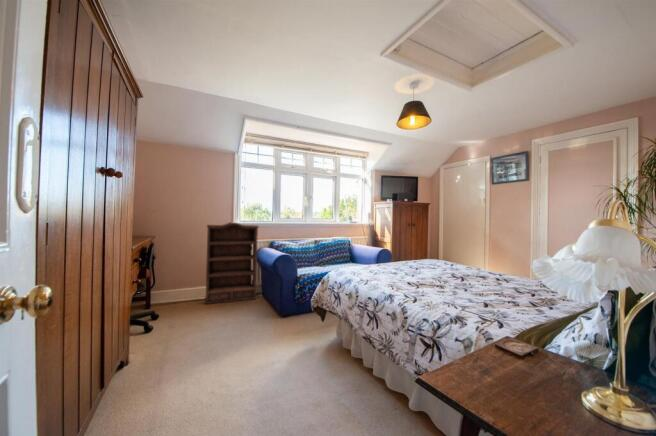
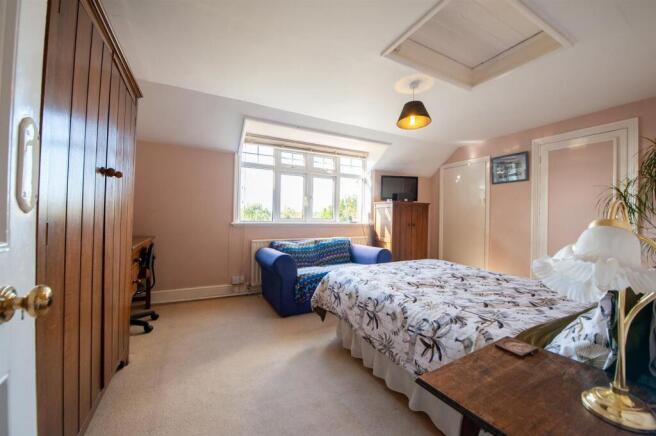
- bookshelf [203,221,260,305]
